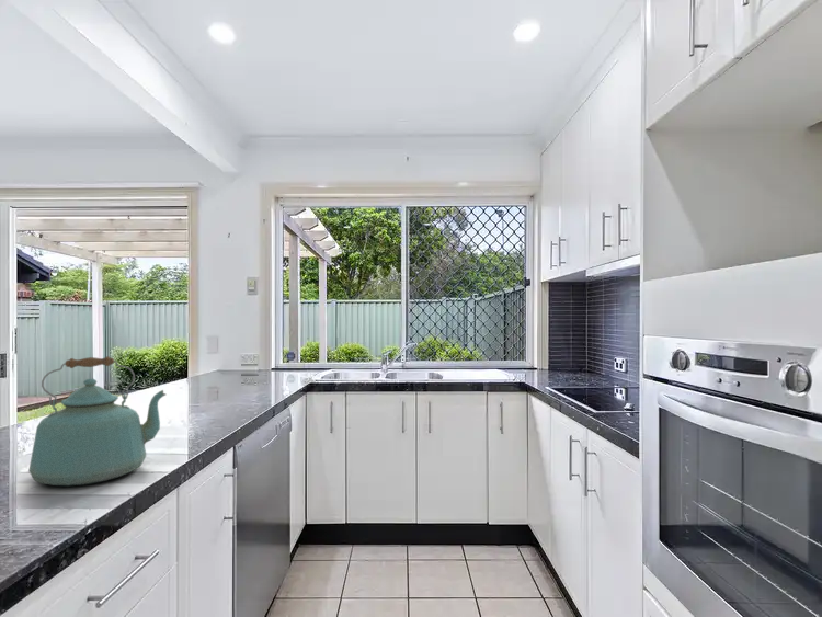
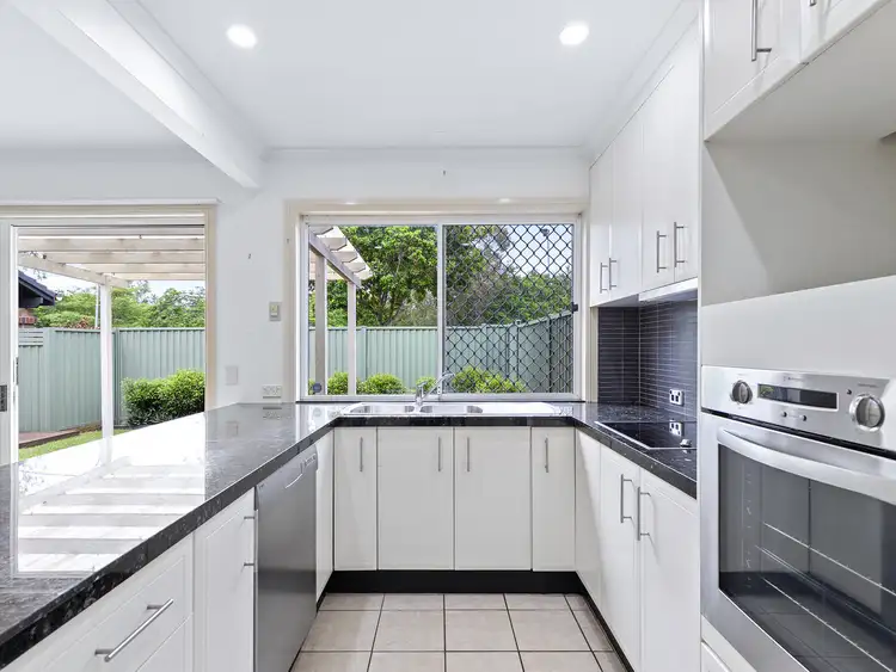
- kettle [27,355,167,488]
